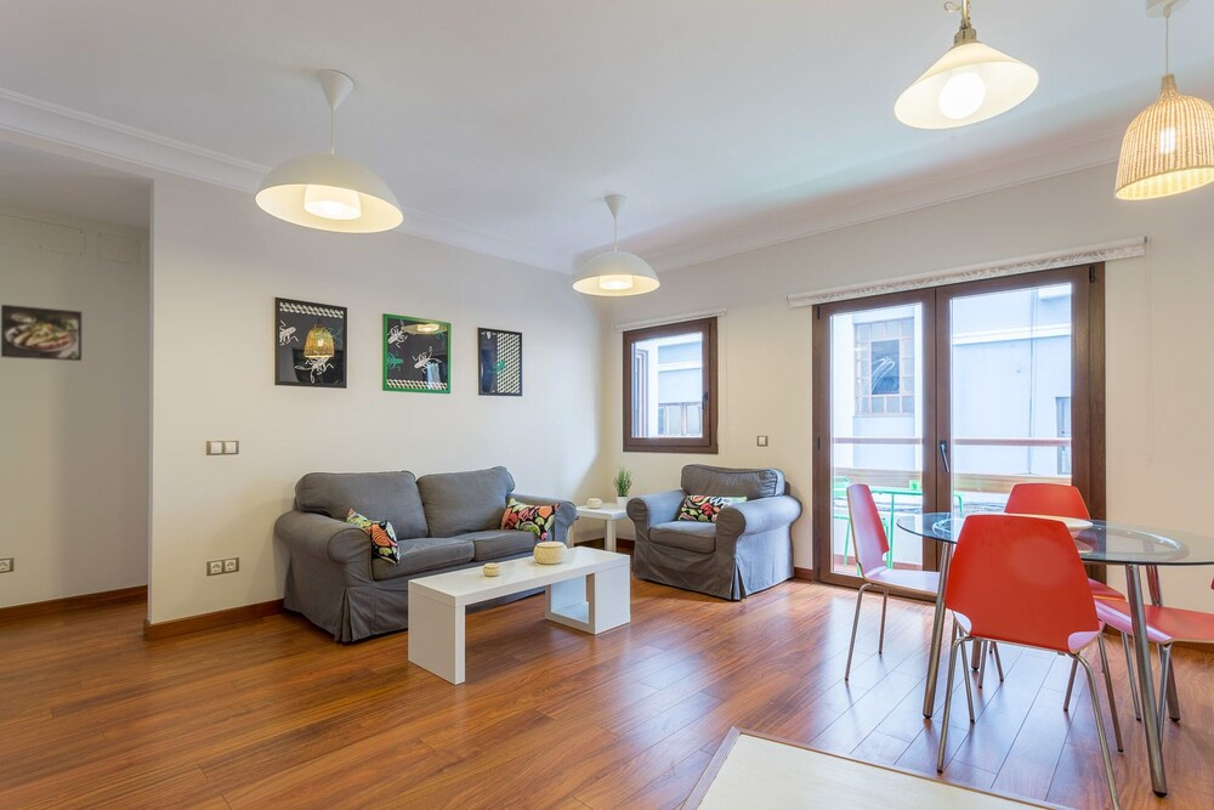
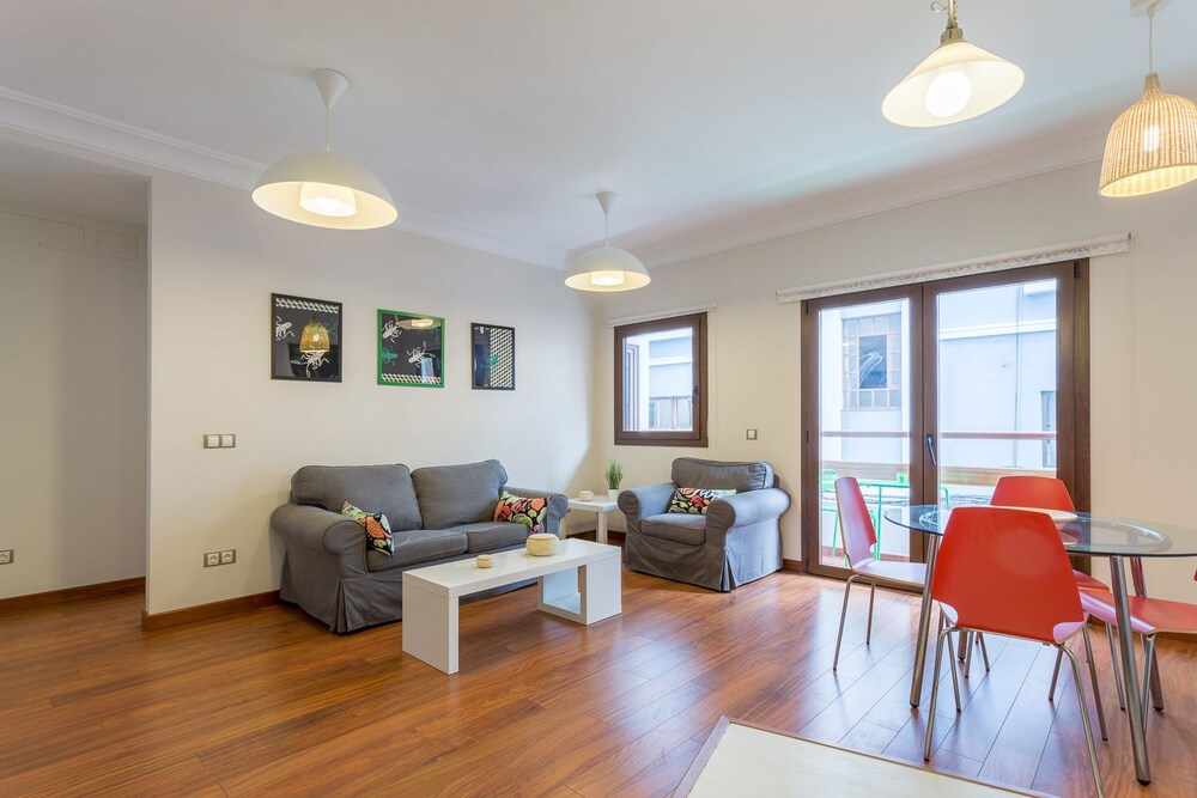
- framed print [0,304,83,362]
